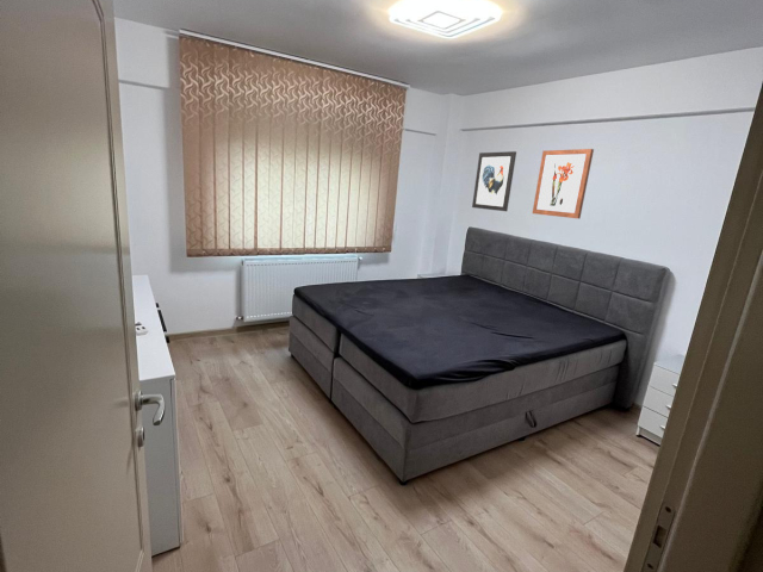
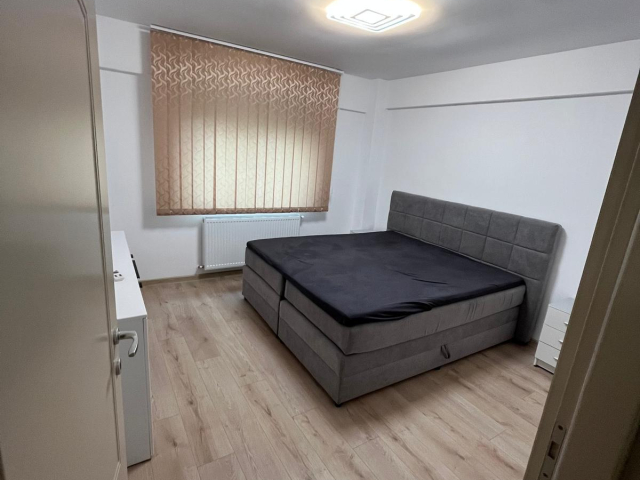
- wall art [471,150,517,212]
- wall art [532,148,595,220]
